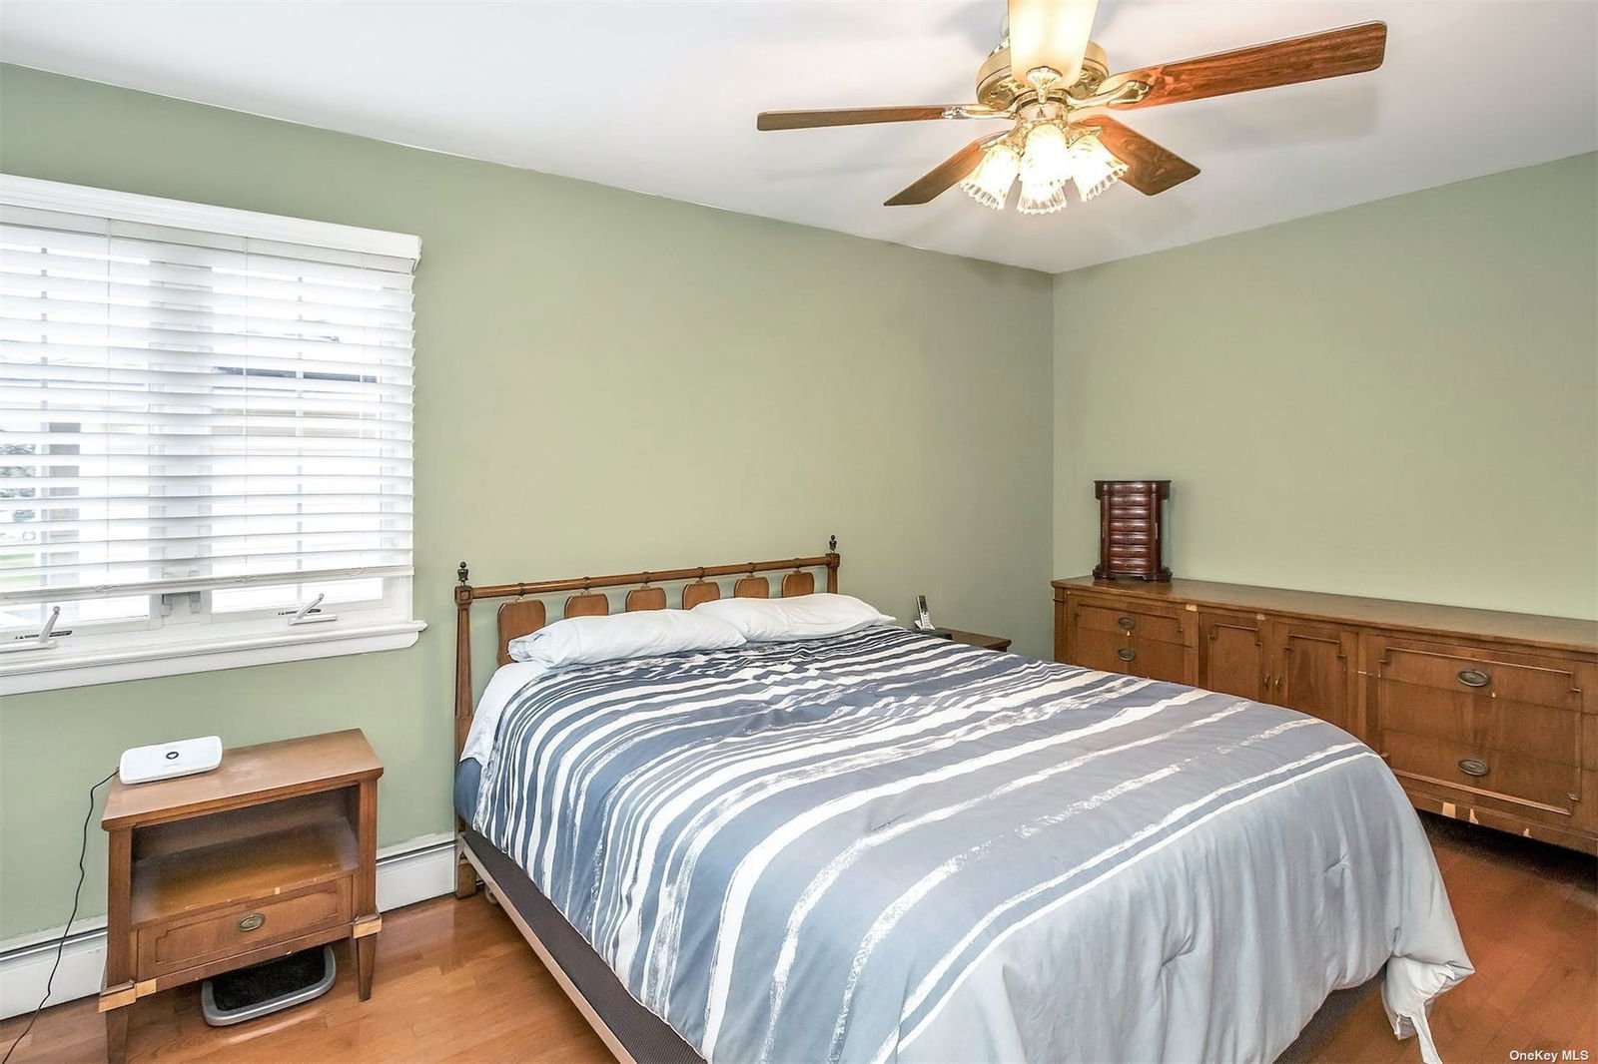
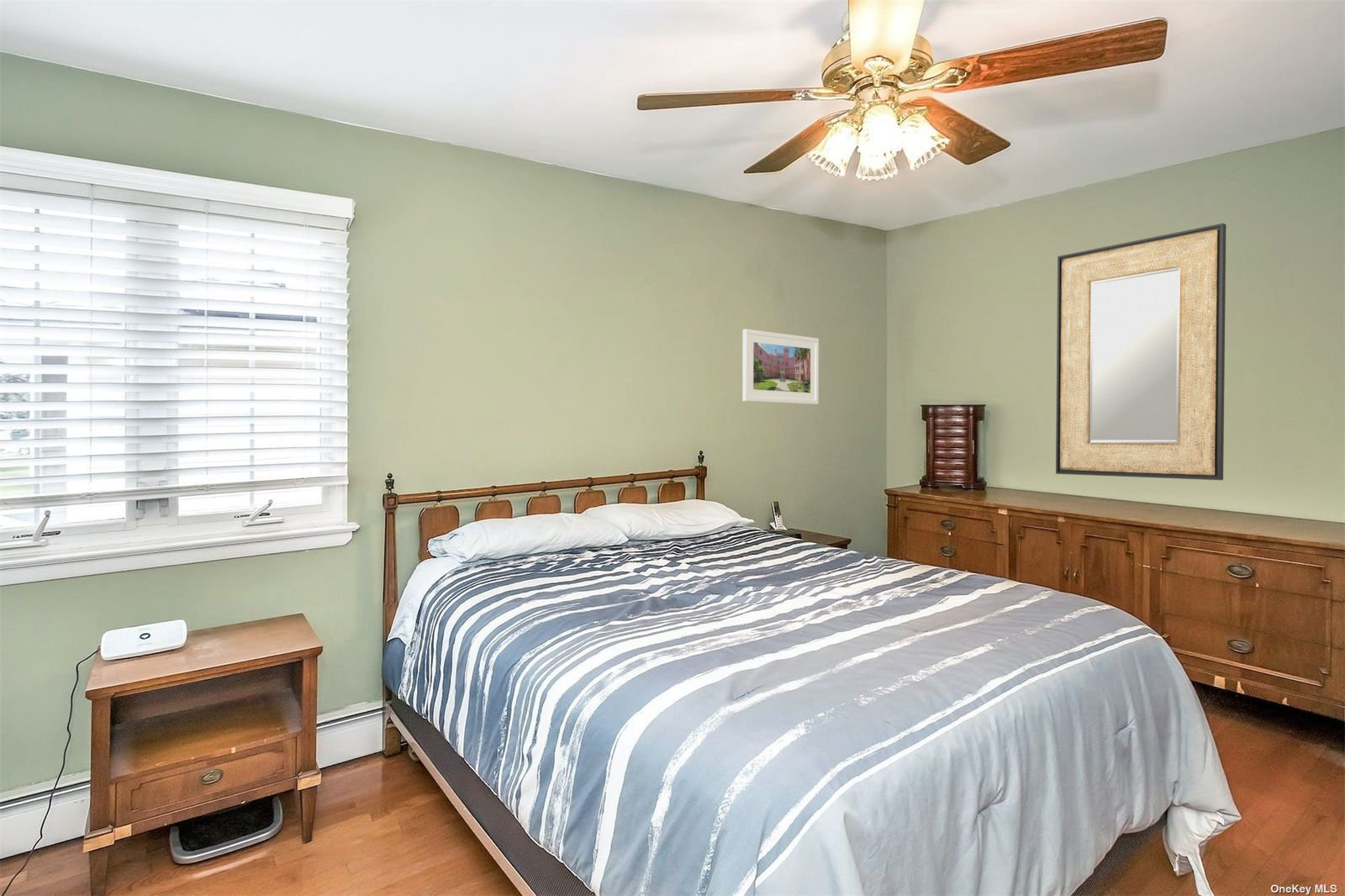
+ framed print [741,329,820,405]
+ home mirror [1055,223,1227,481]
